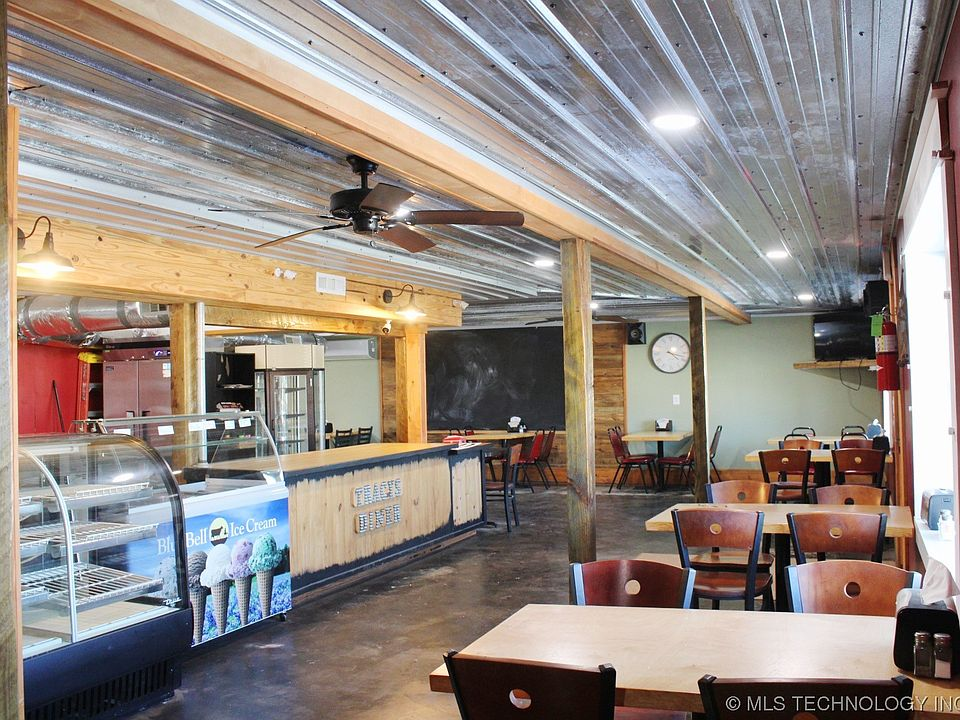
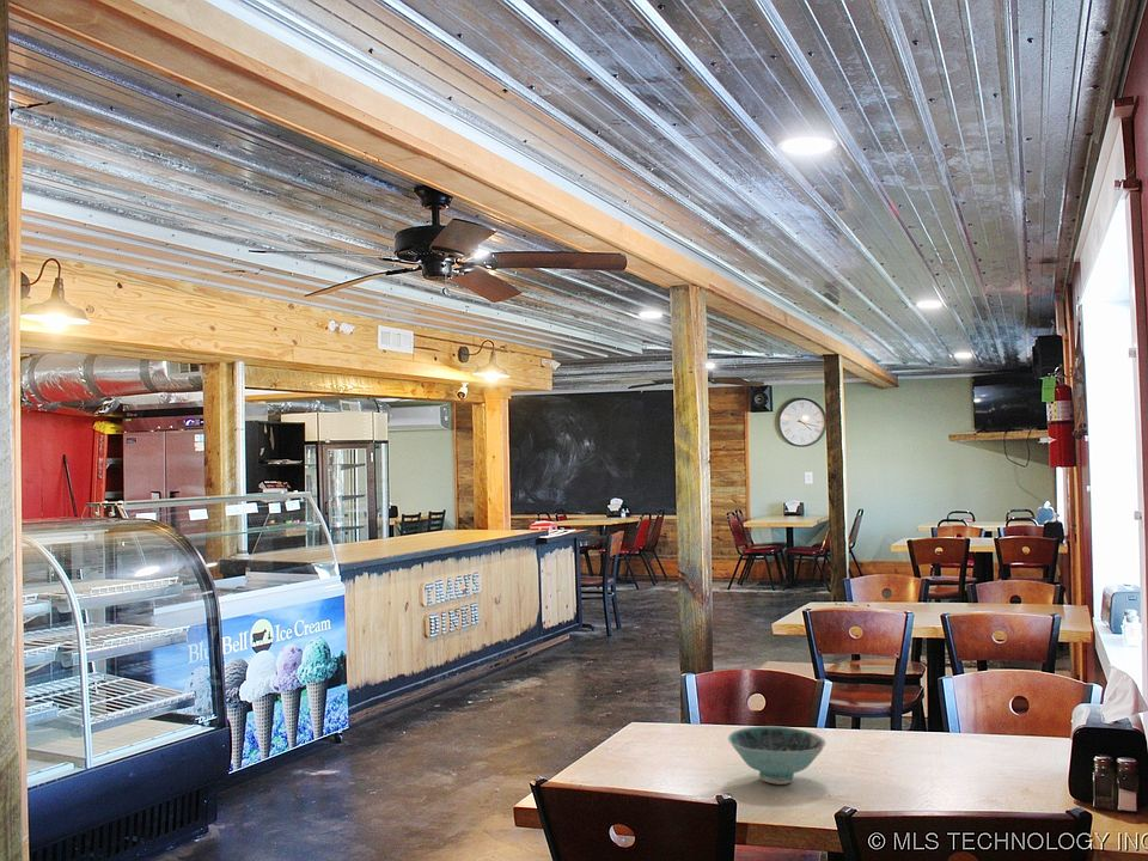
+ bowl [727,725,828,786]
